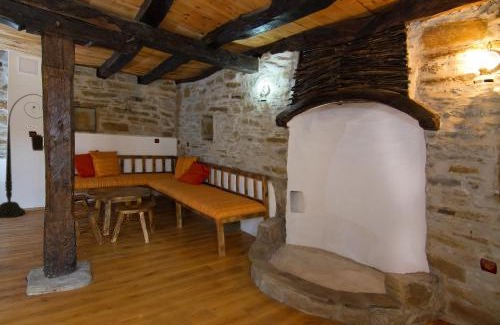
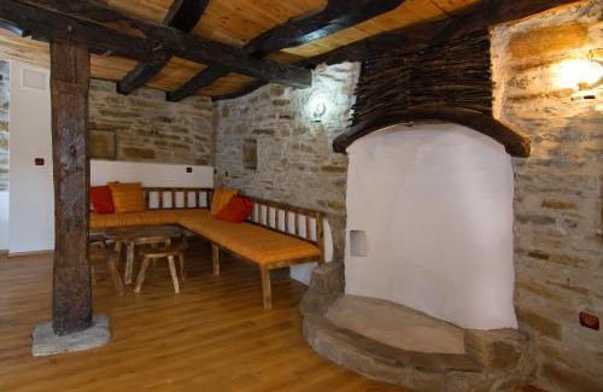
- floor lamp [0,93,45,219]
